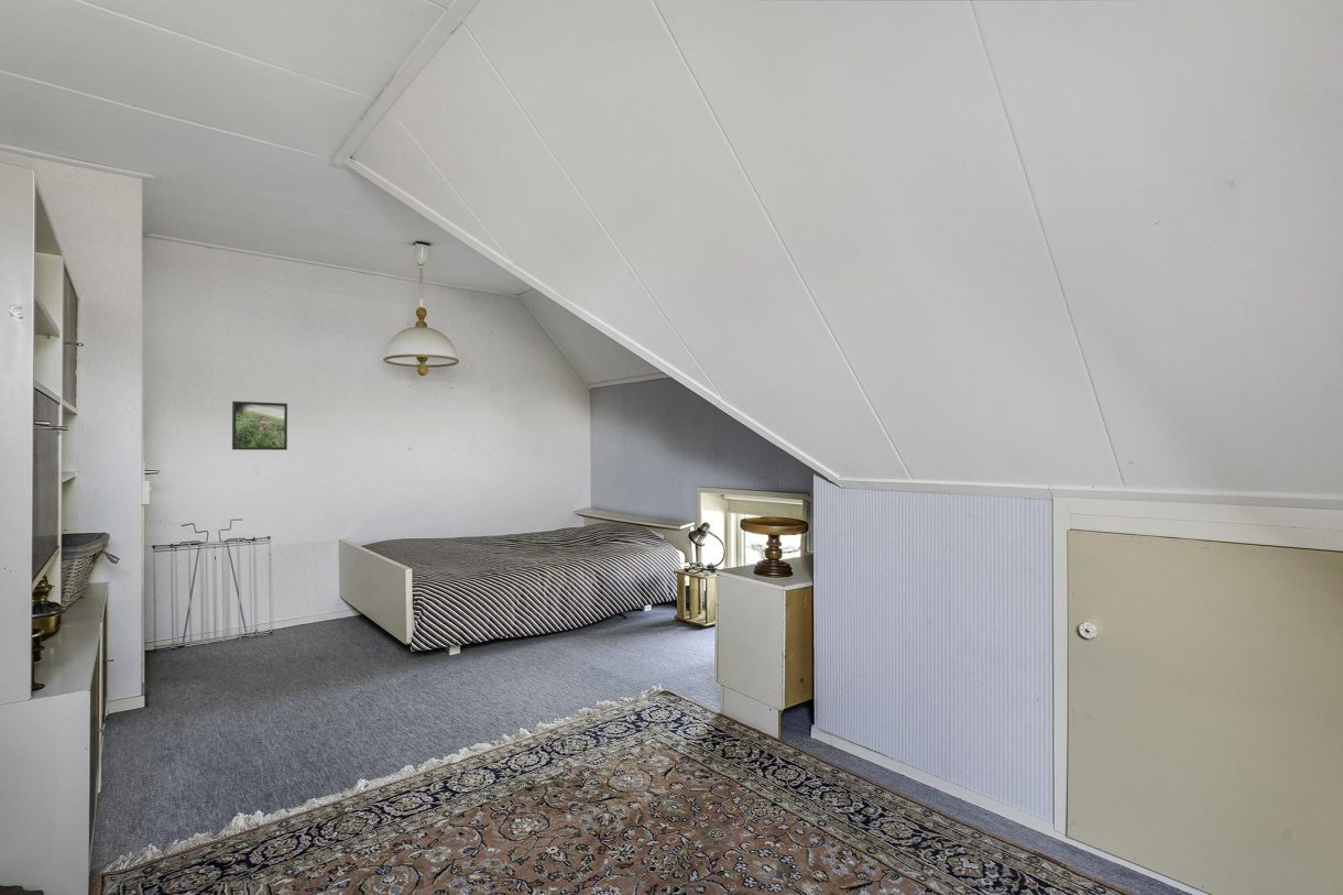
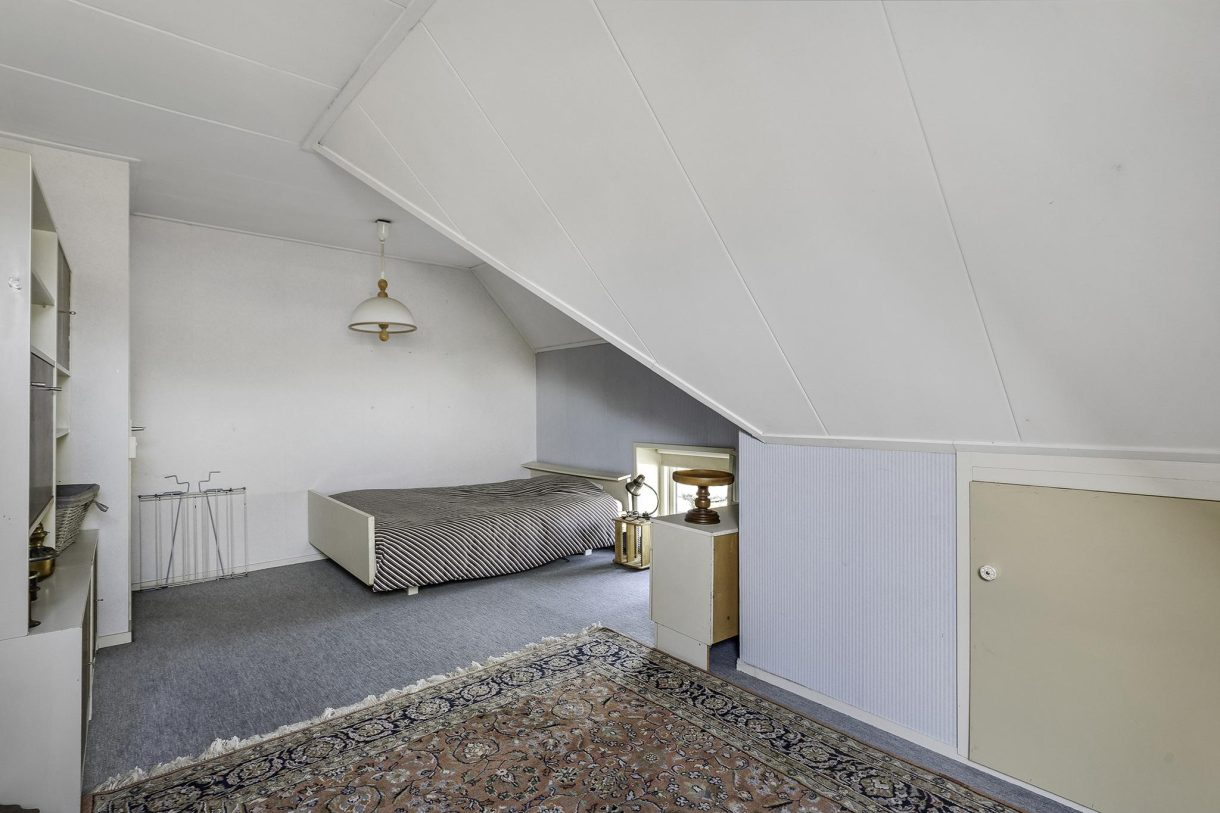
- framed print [231,401,288,451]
